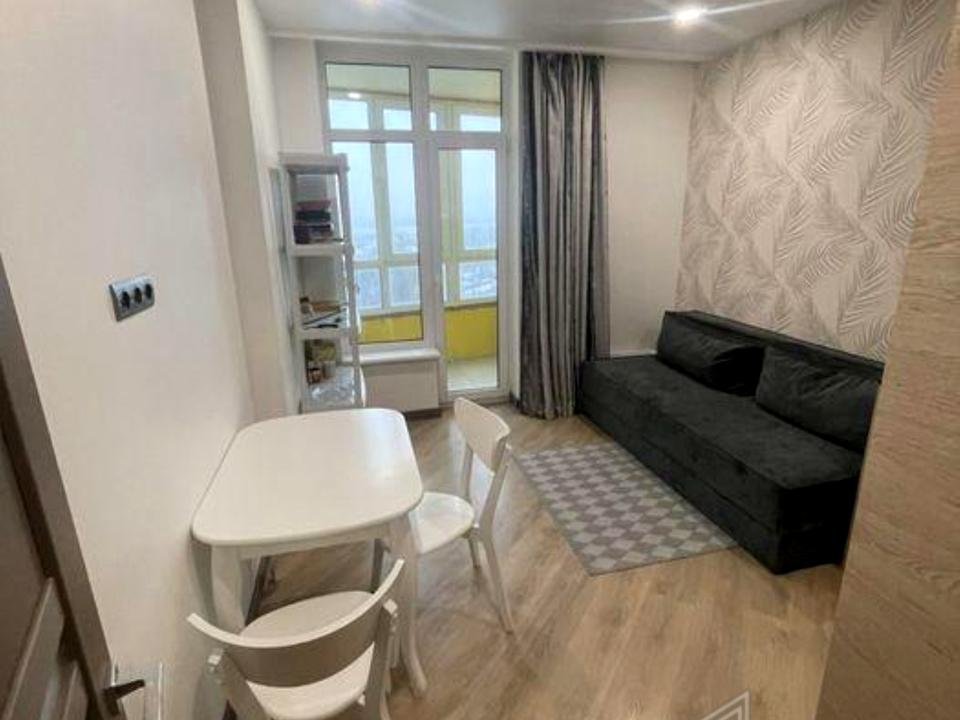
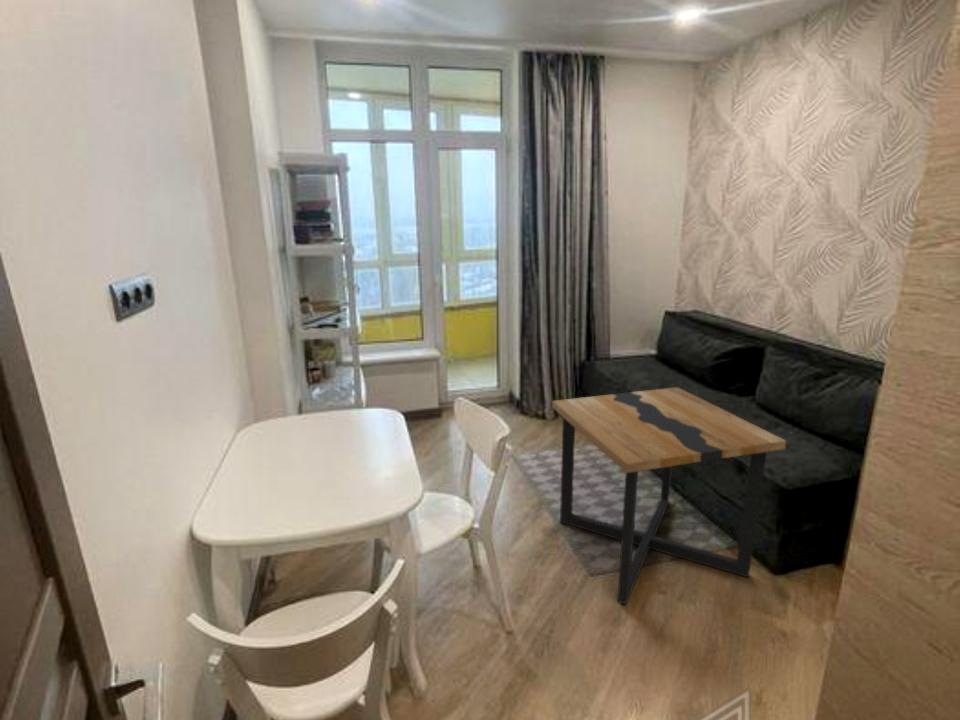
+ side table [551,386,787,606]
